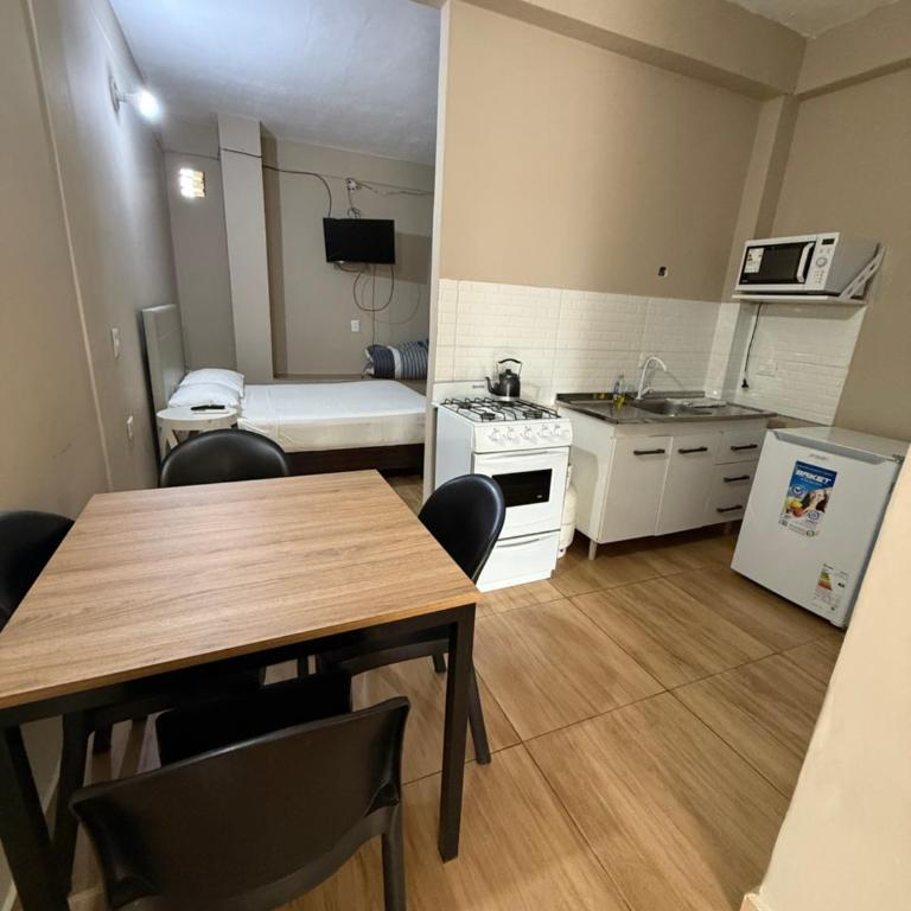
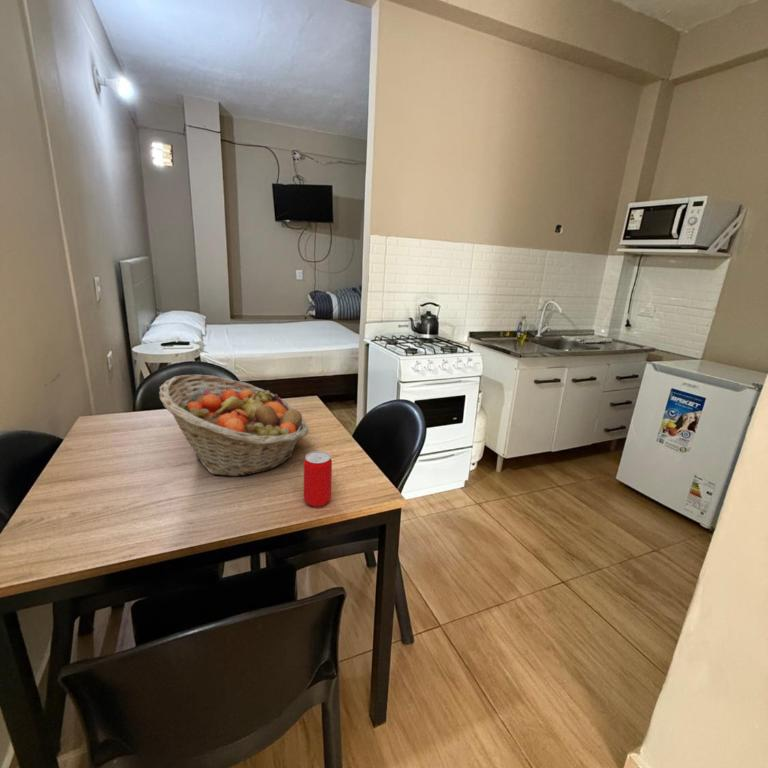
+ fruit basket [158,373,310,477]
+ beverage can [303,450,333,508]
